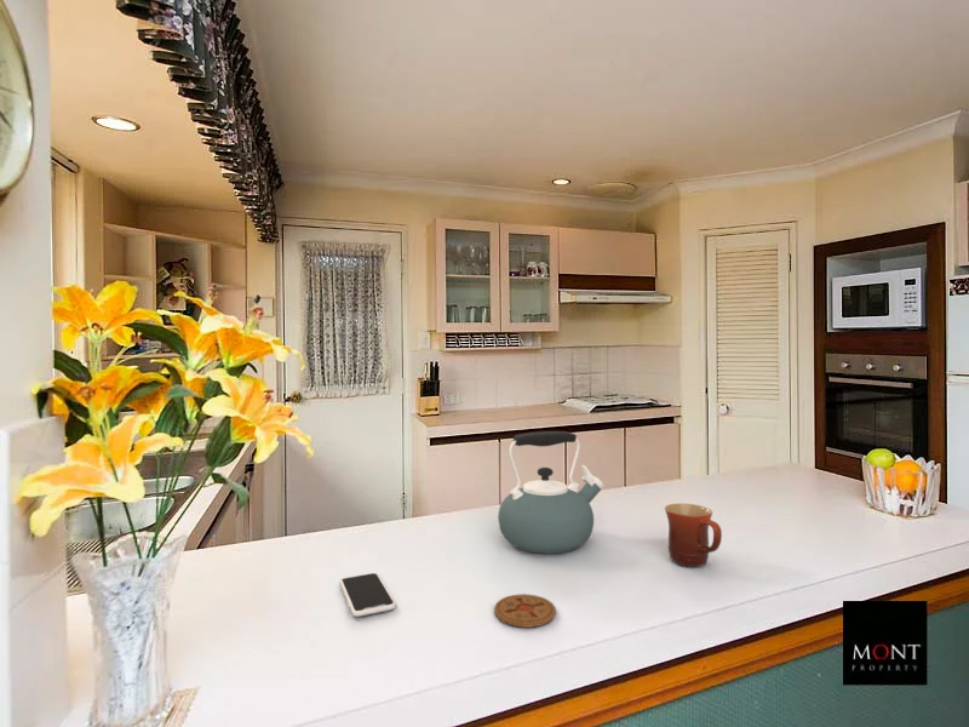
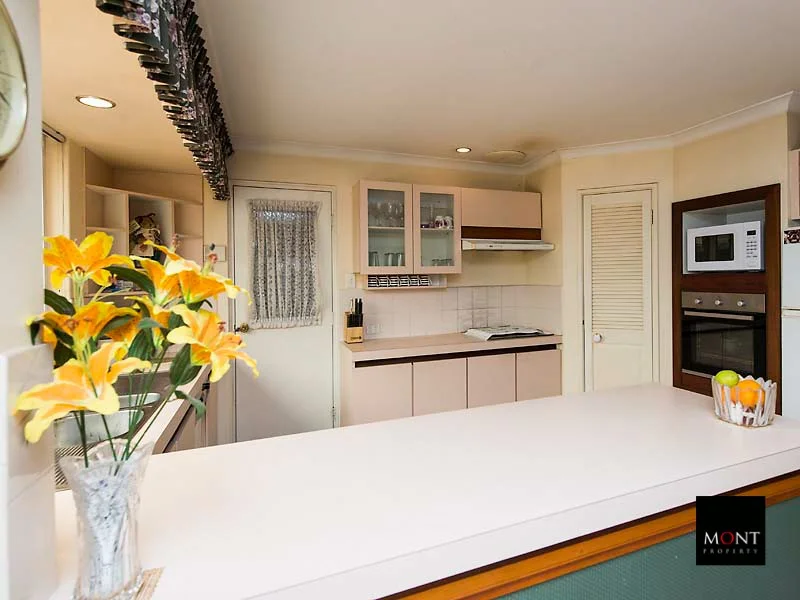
- mug [664,503,723,568]
- coaster [493,593,557,629]
- kettle [497,430,606,555]
- smartphone [338,572,397,618]
